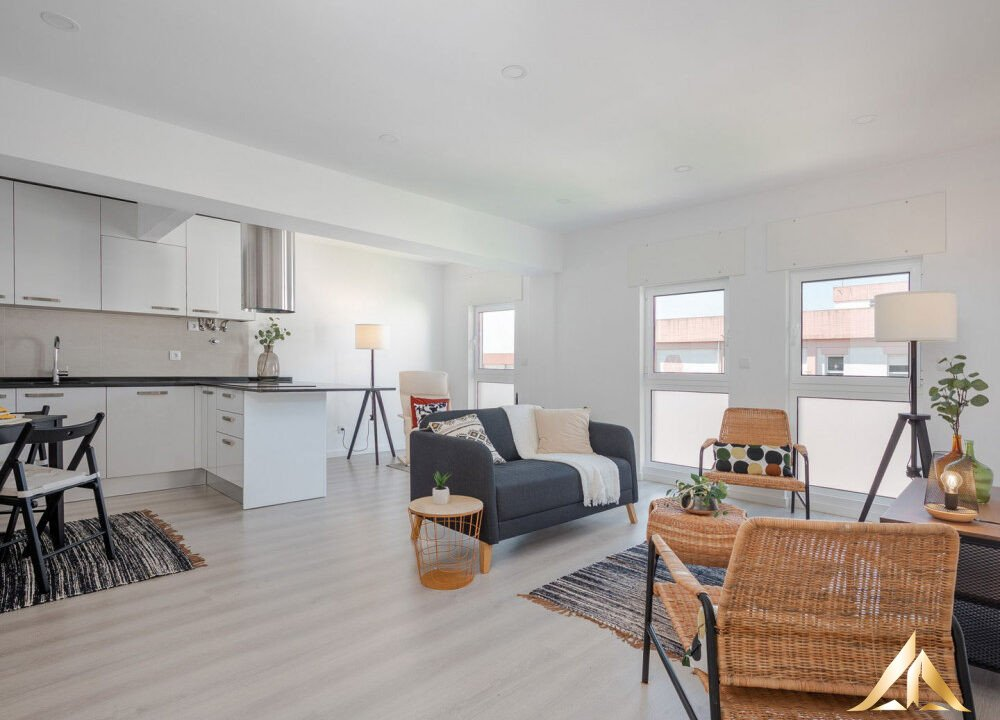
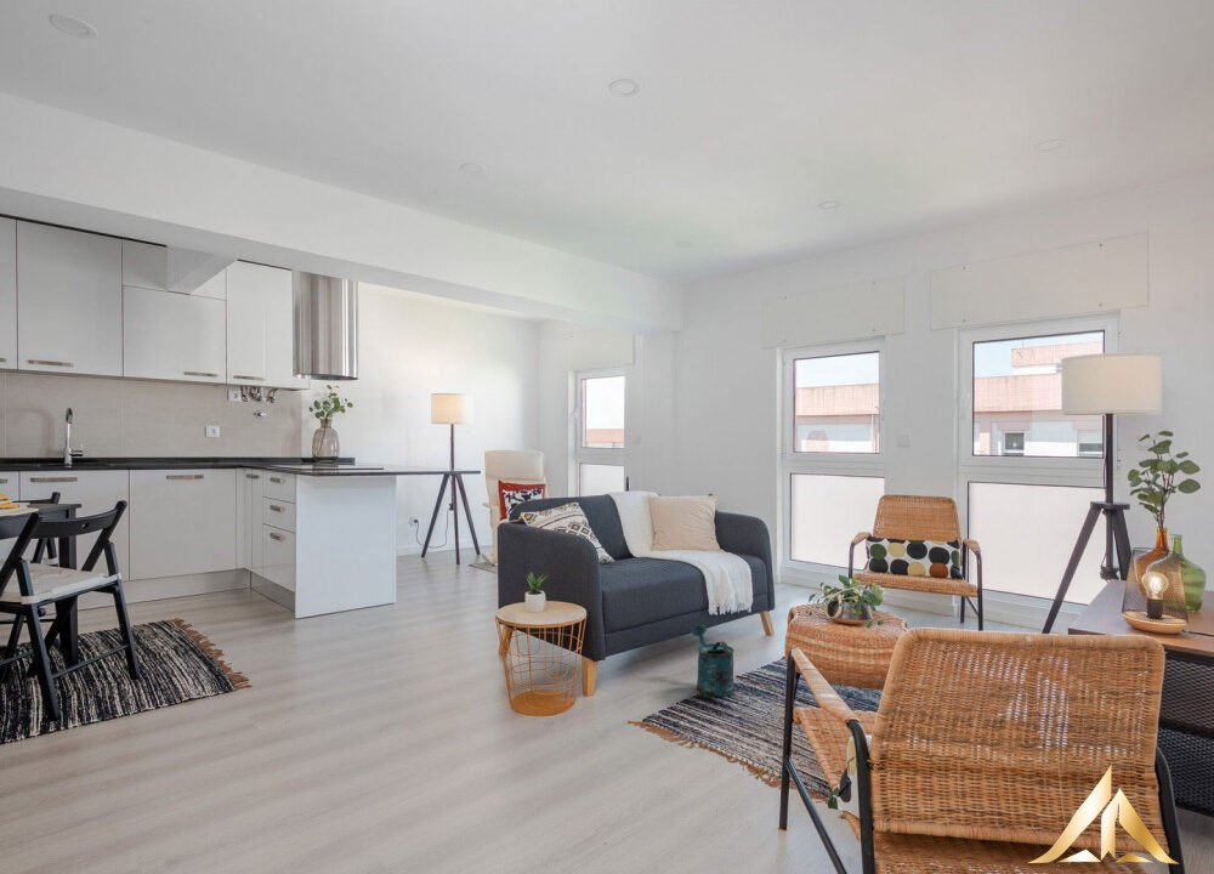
+ watering can [691,623,736,698]
